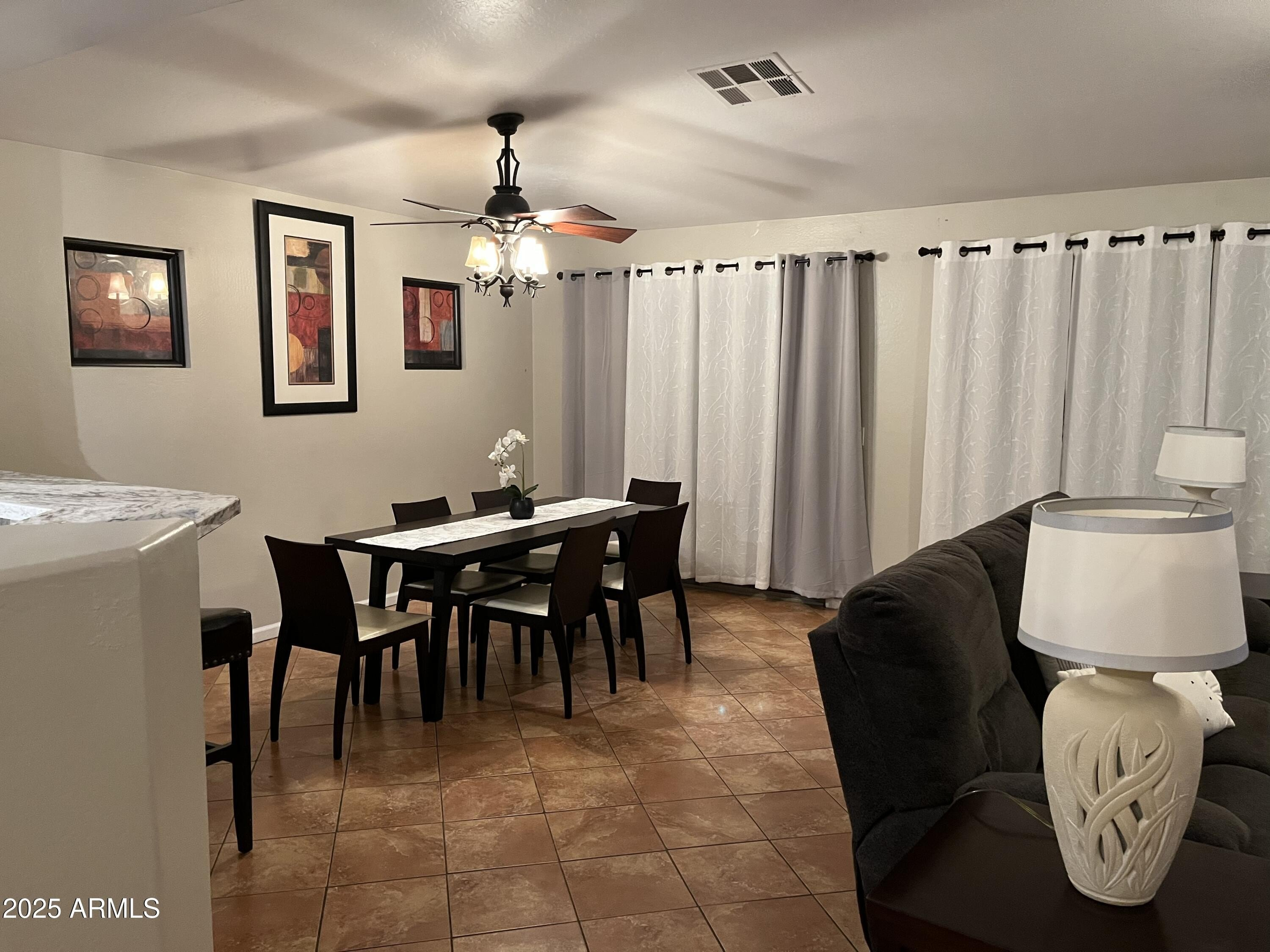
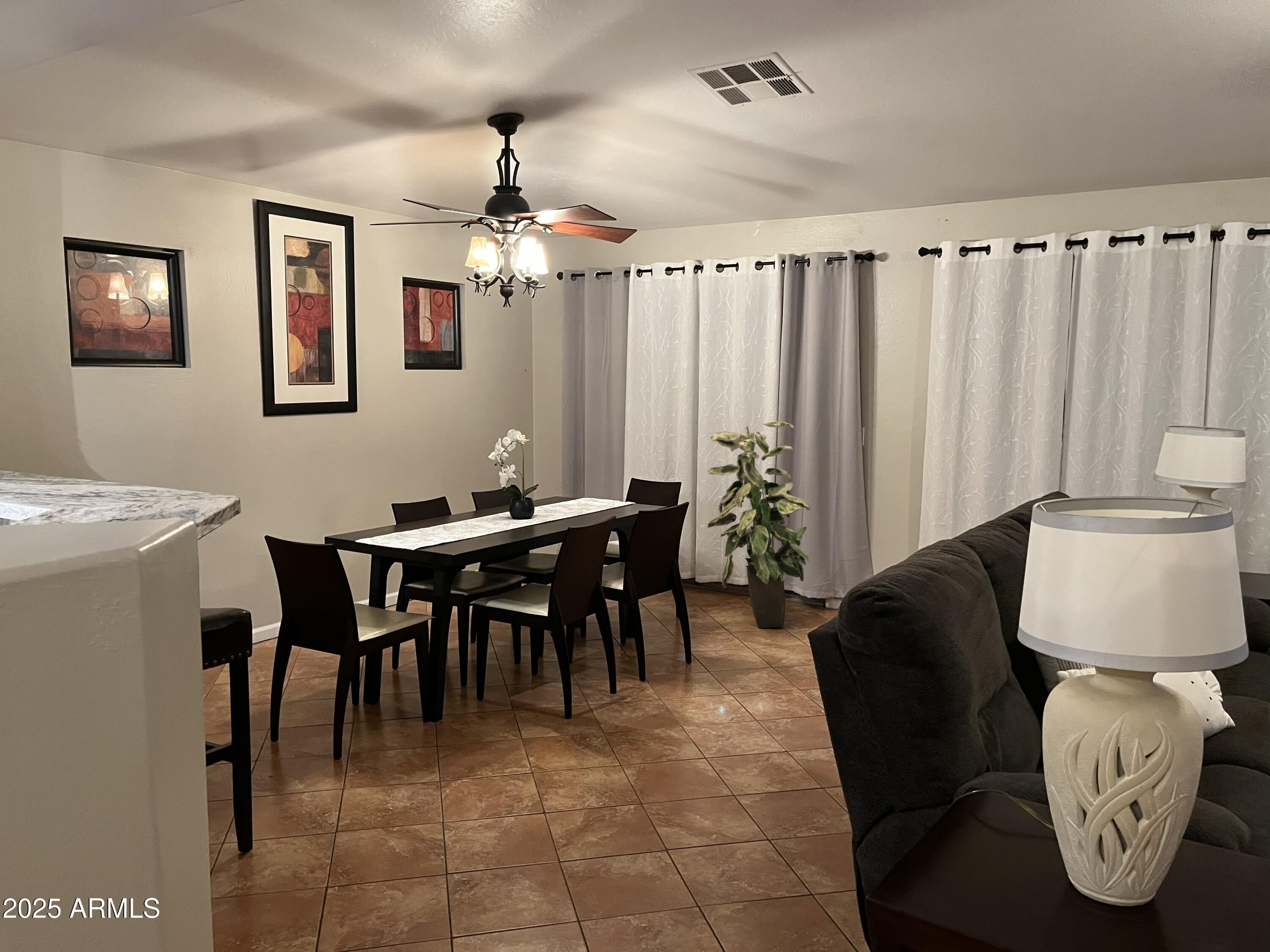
+ indoor plant [707,421,811,629]
